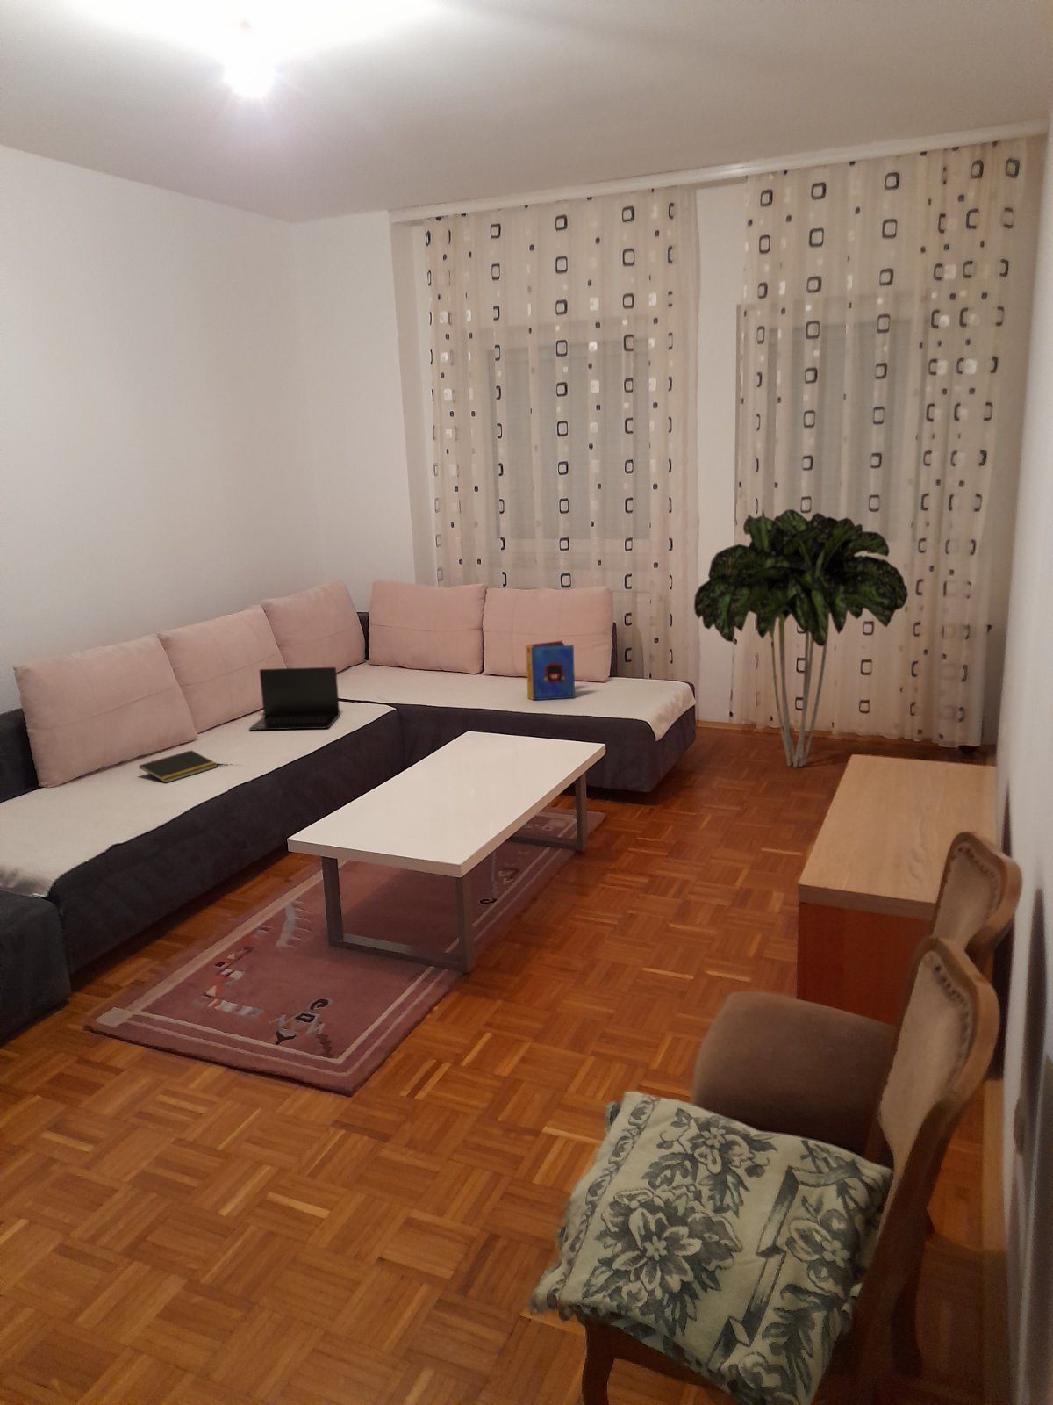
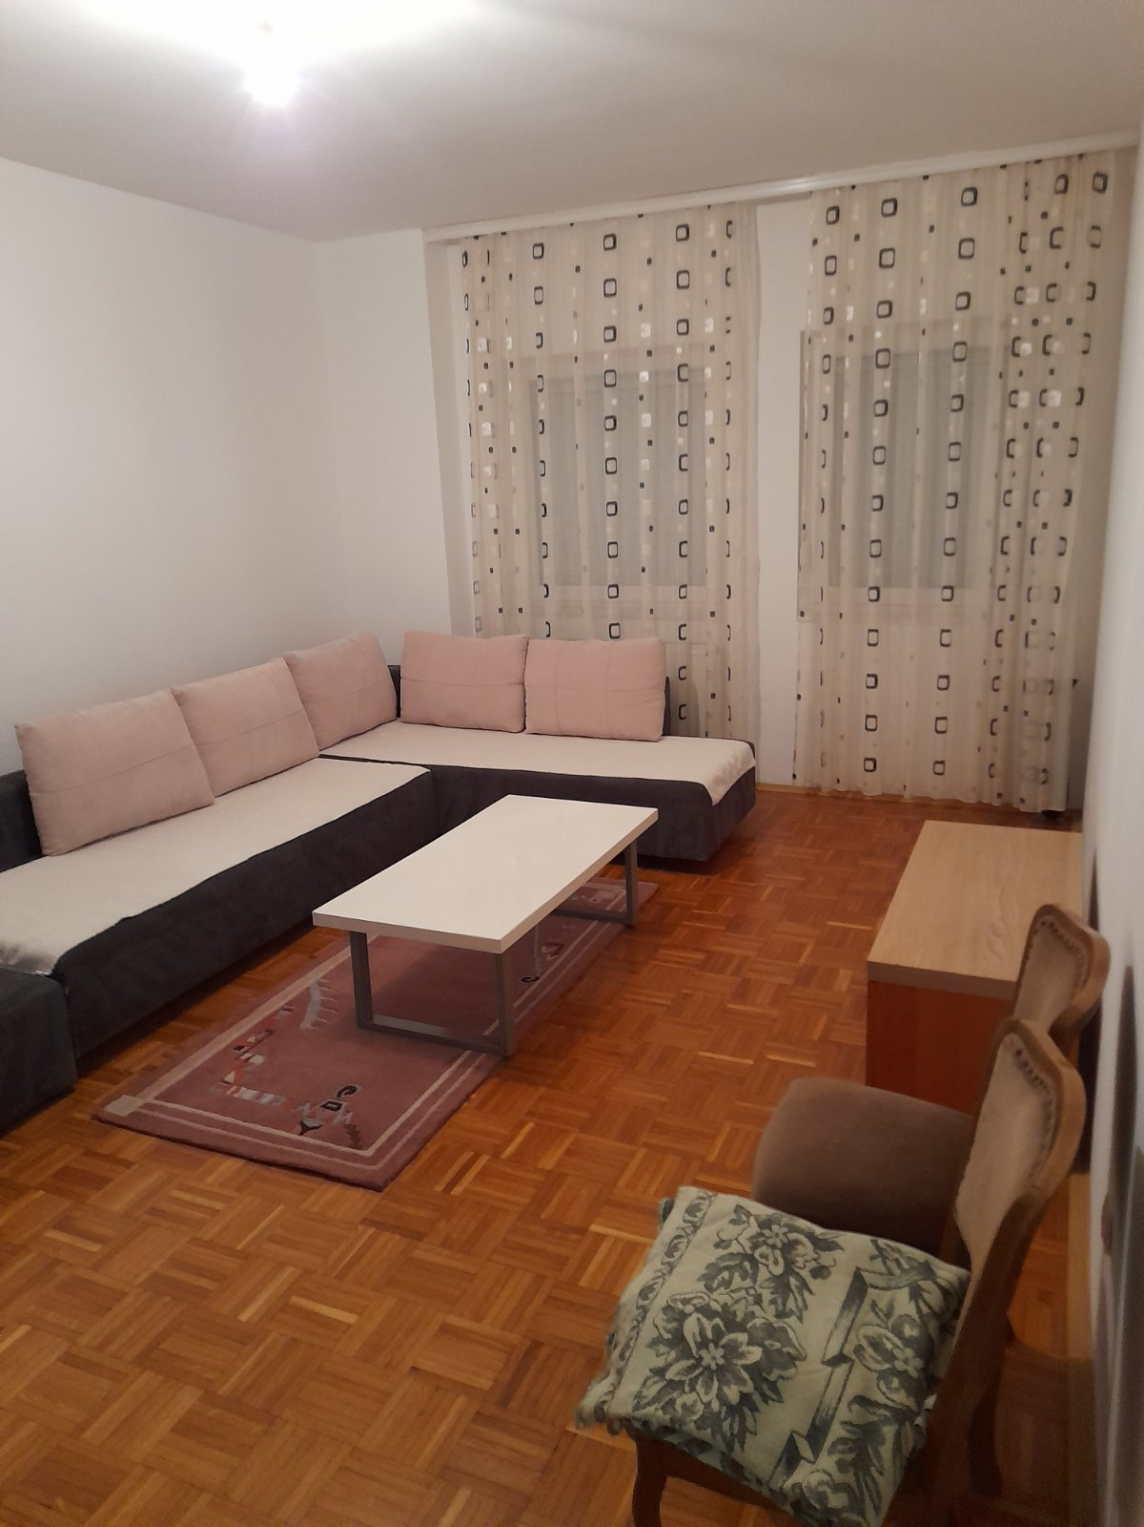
- indoor plant [694,509,909,769]
- notepad [138,749,219,784]
- book [524,639,575,700]
- laptop [249,666,341,731]
